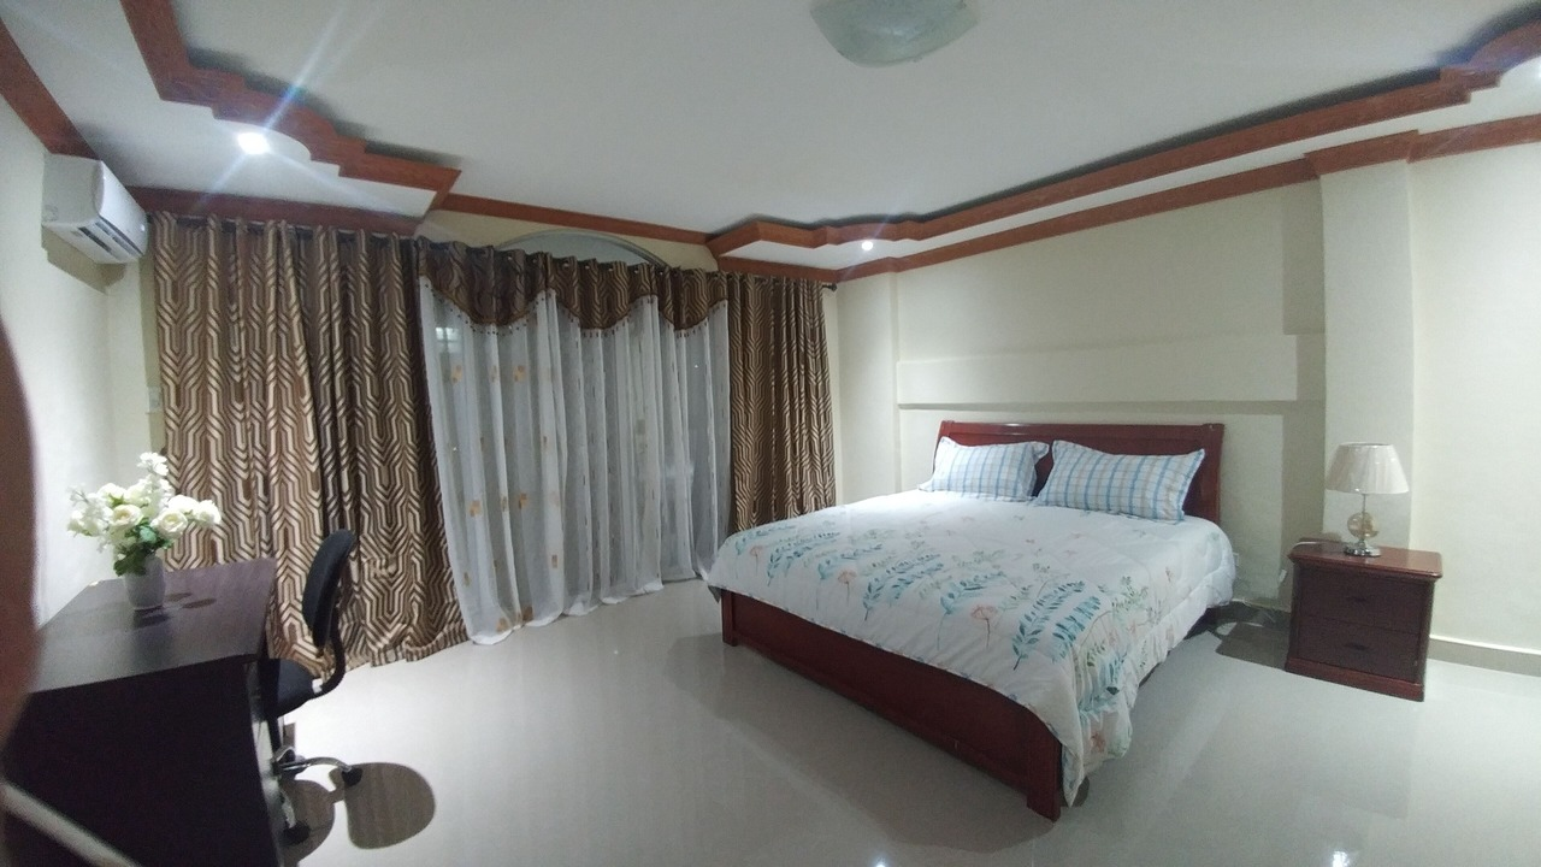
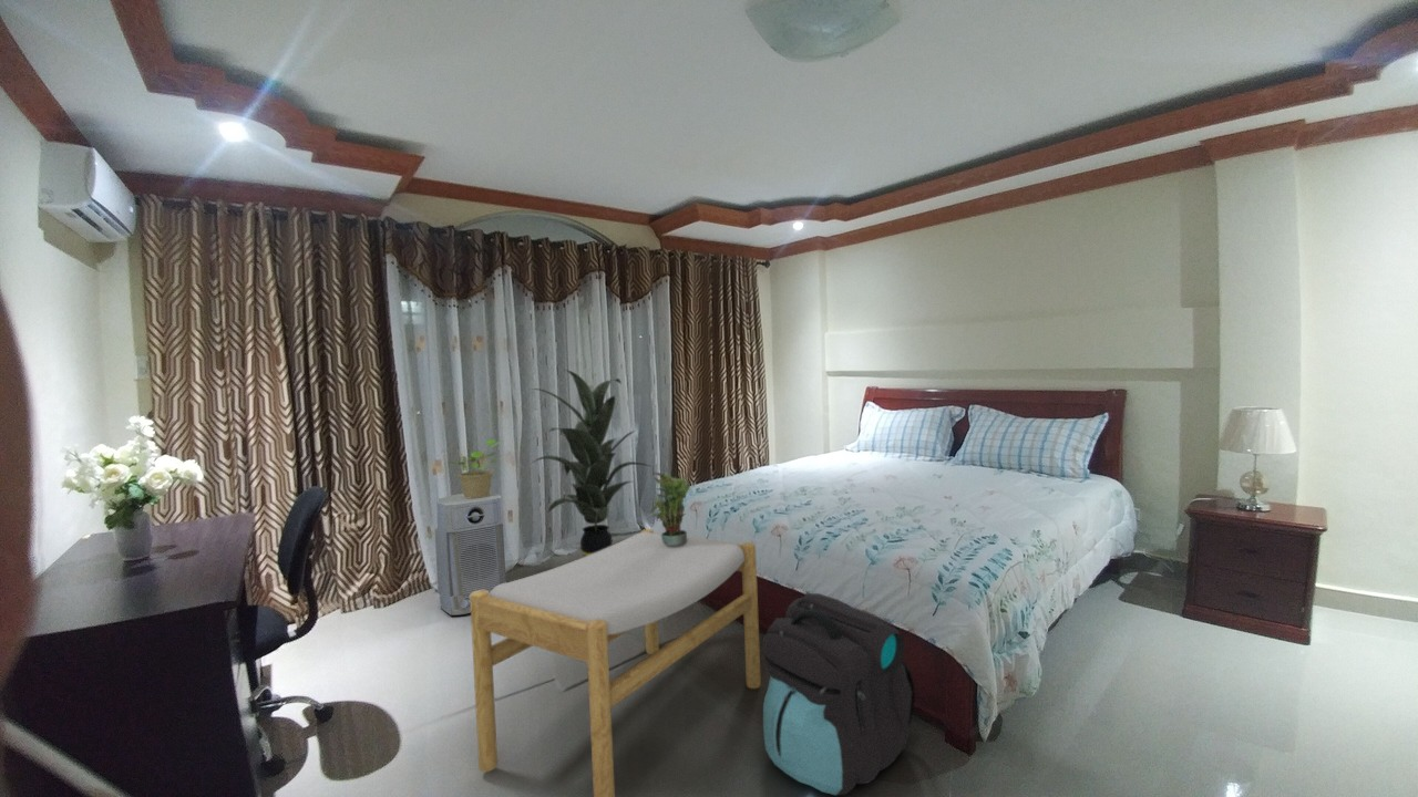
+ potted plant [648,470,691,546]
+ potted plant [450,438,503,498]
+ footstool [470,528,762,797]
+ indoor plant [530,369,655,557]
+ air purifier [434,491,507,617]
+ backpack [762,592,916,796]
